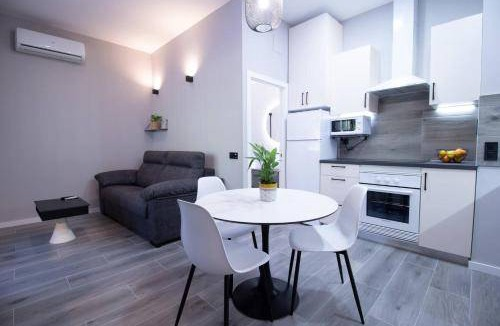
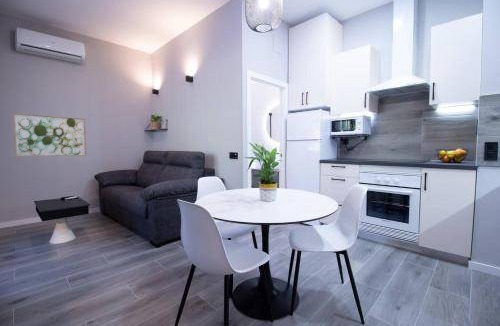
+ wall art [12,112,87,158]
